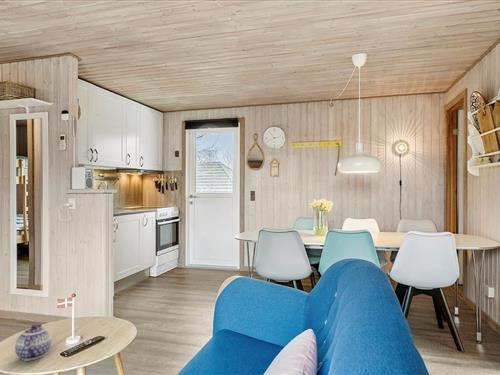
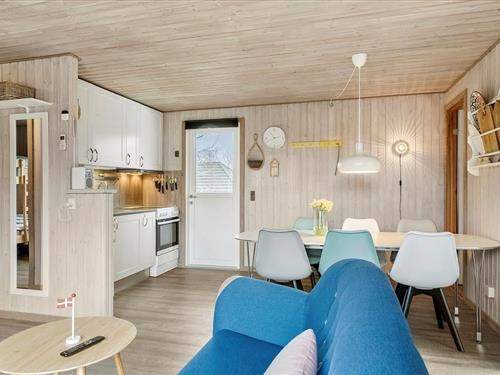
- teapot [14,323,52,362]
